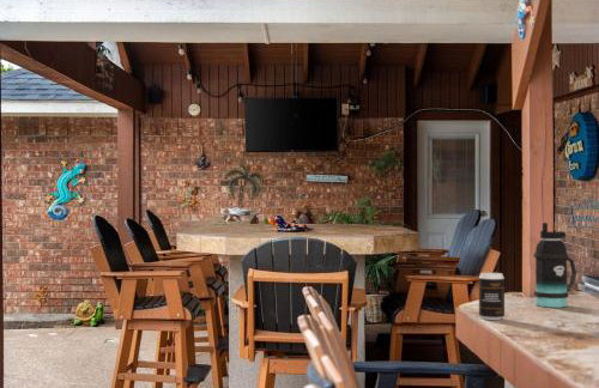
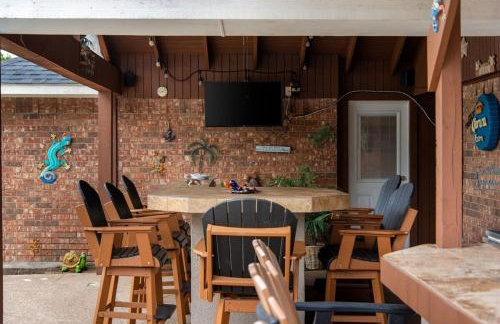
- beer can [478,272,506,321]
- bottle [532,222,577,309]
